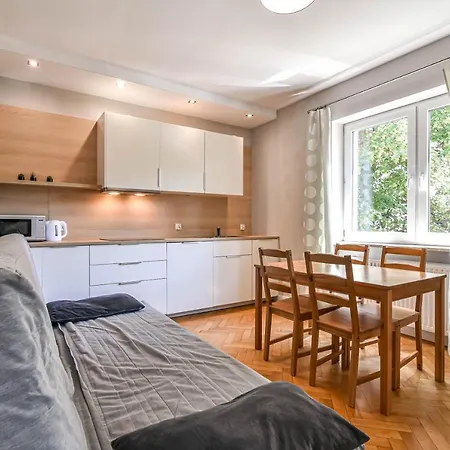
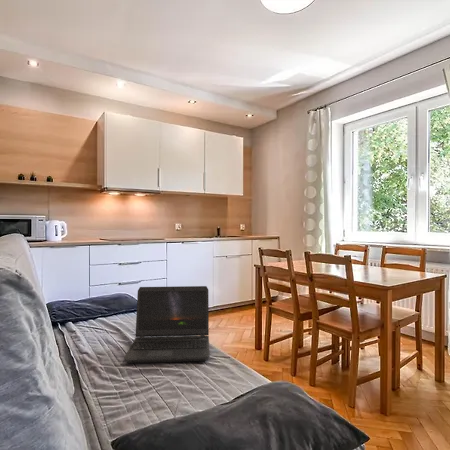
+ laptop computer [124,285,211,364]
